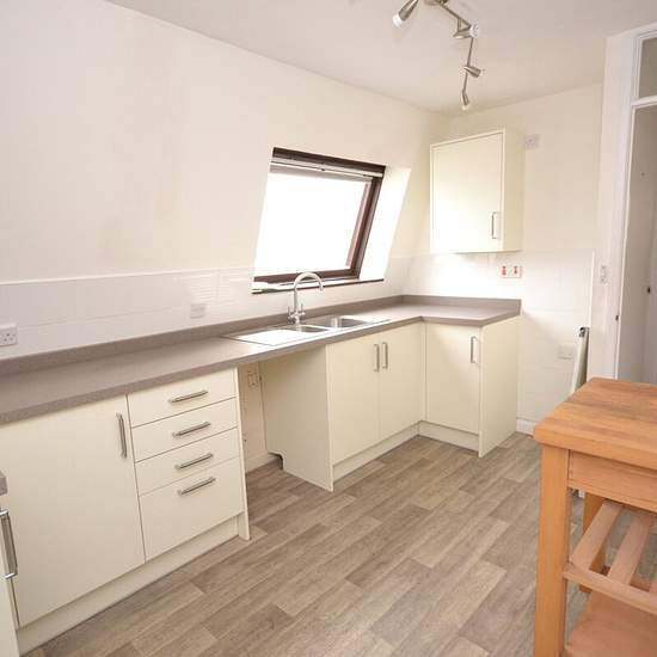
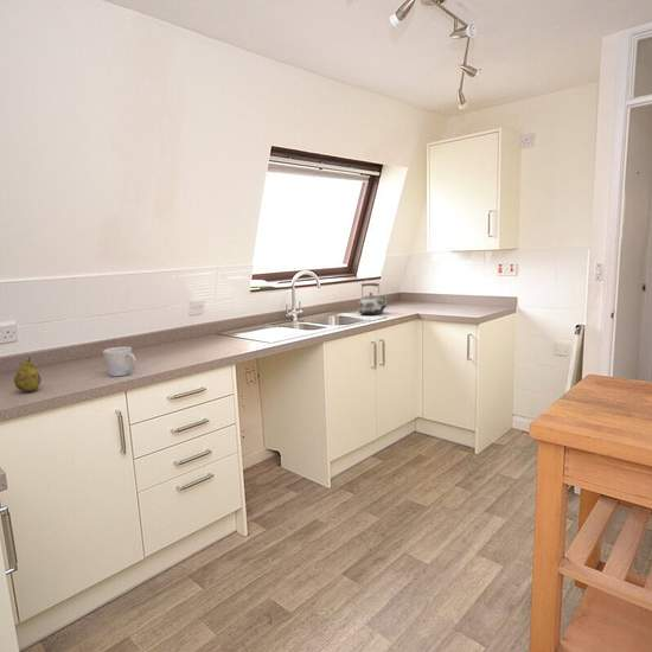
+ kettle [357,282,389,317]
+ fruit [13,356,43,392]
+ mug [102,346,138,377]
